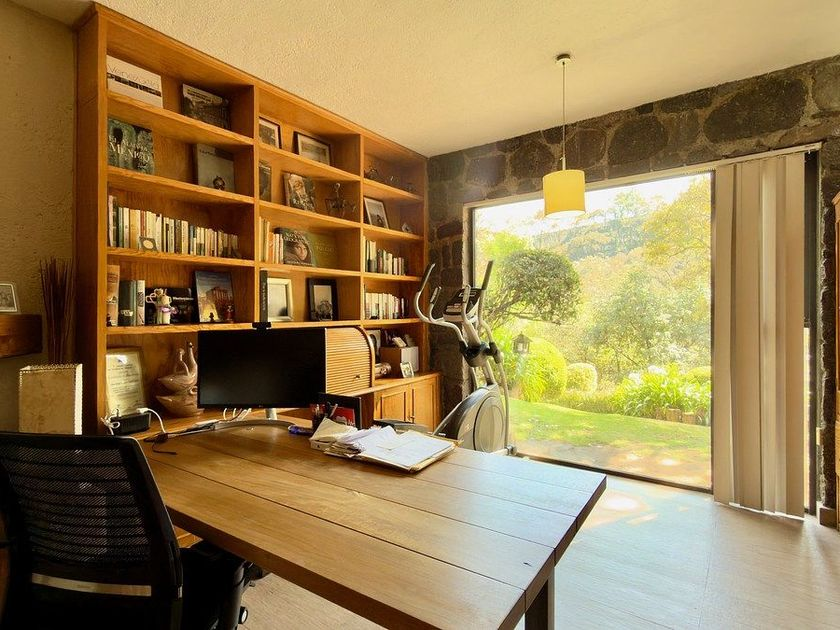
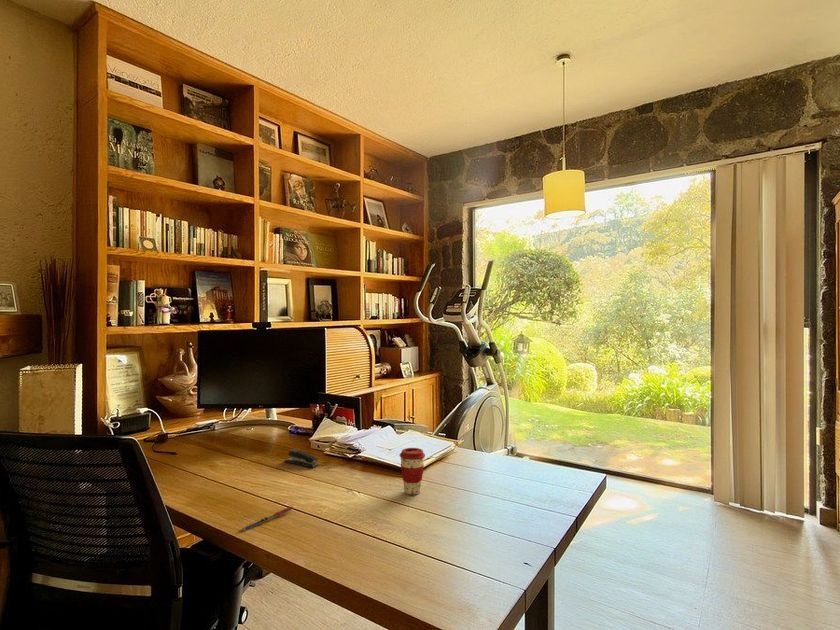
+ pen [238,505,294,533]
+ coffee cup [399,447,426,496]
+ stapler [283,448,320,469]
